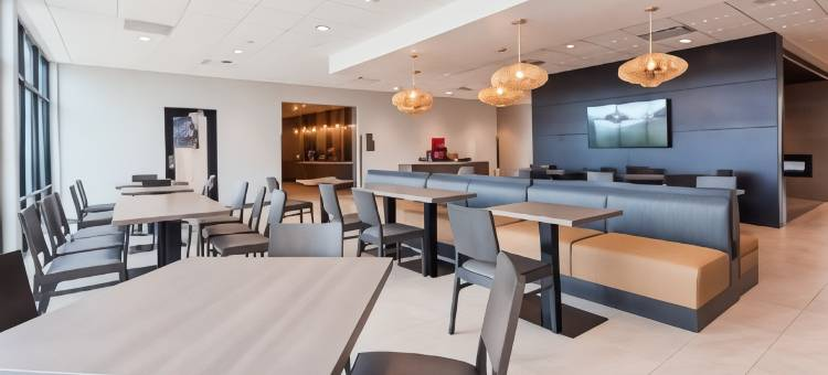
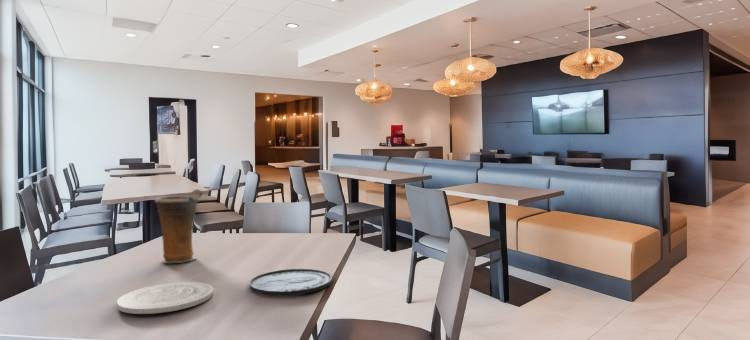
+ plate [248,268,333,296]
+ vase [154,188,203,264]
+ plate [116,281,214,315]
